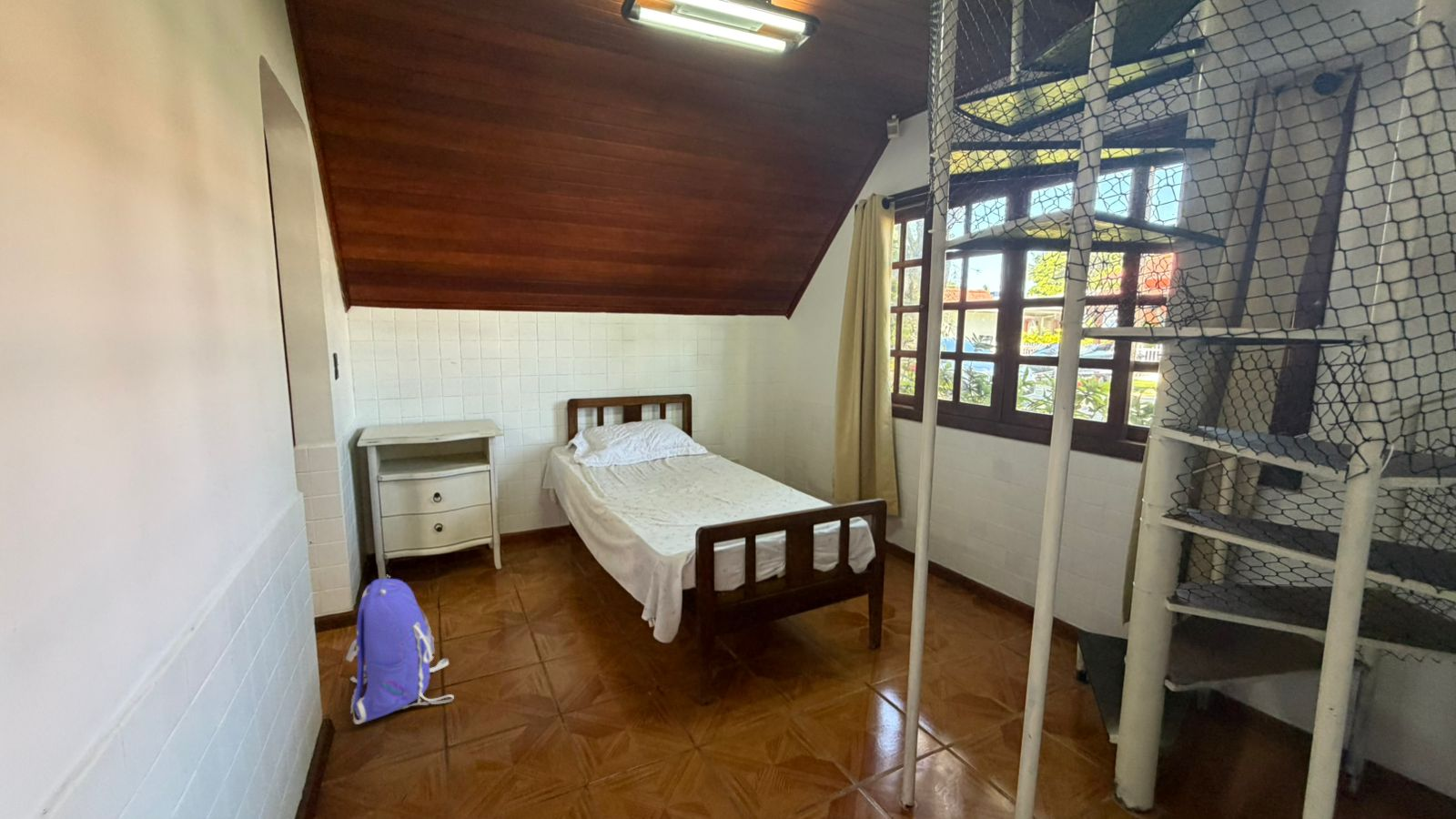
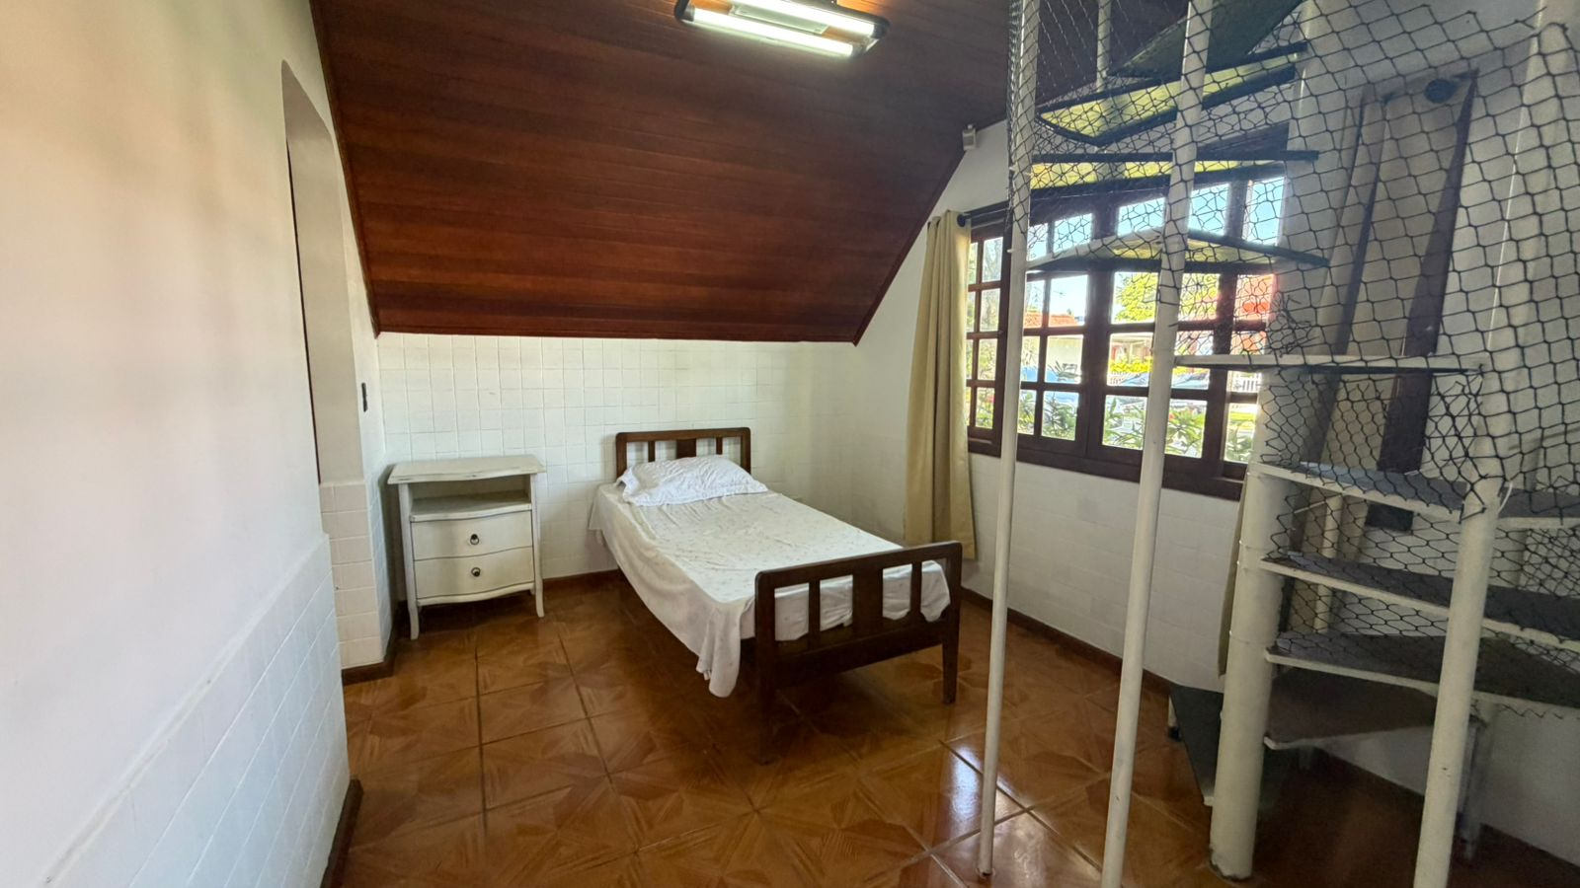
- backpack [345,574,455,725]
